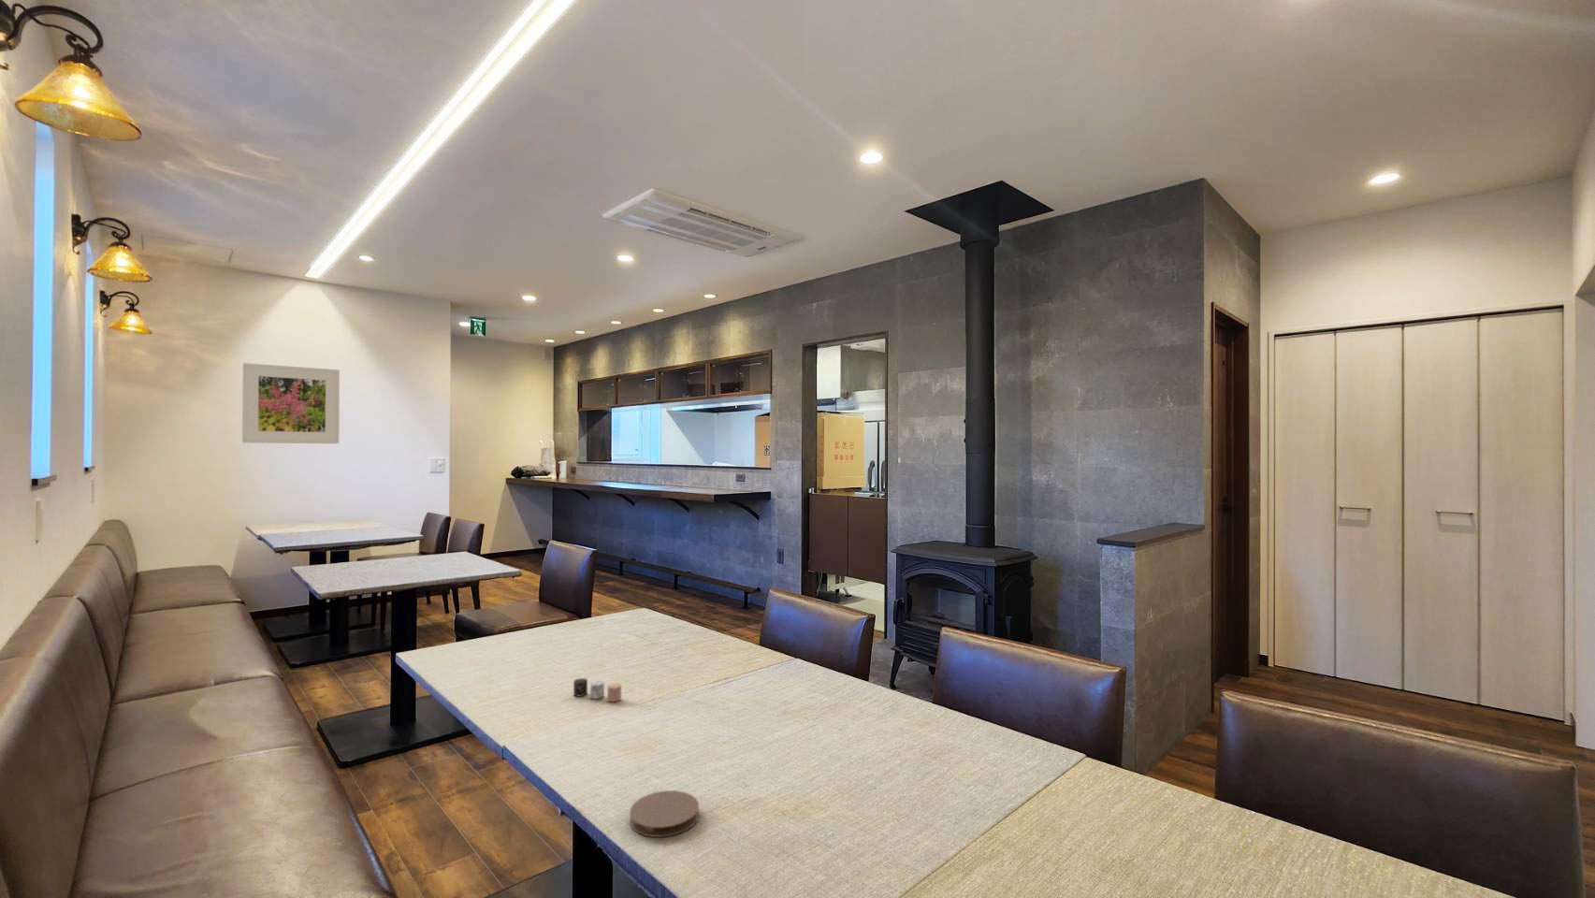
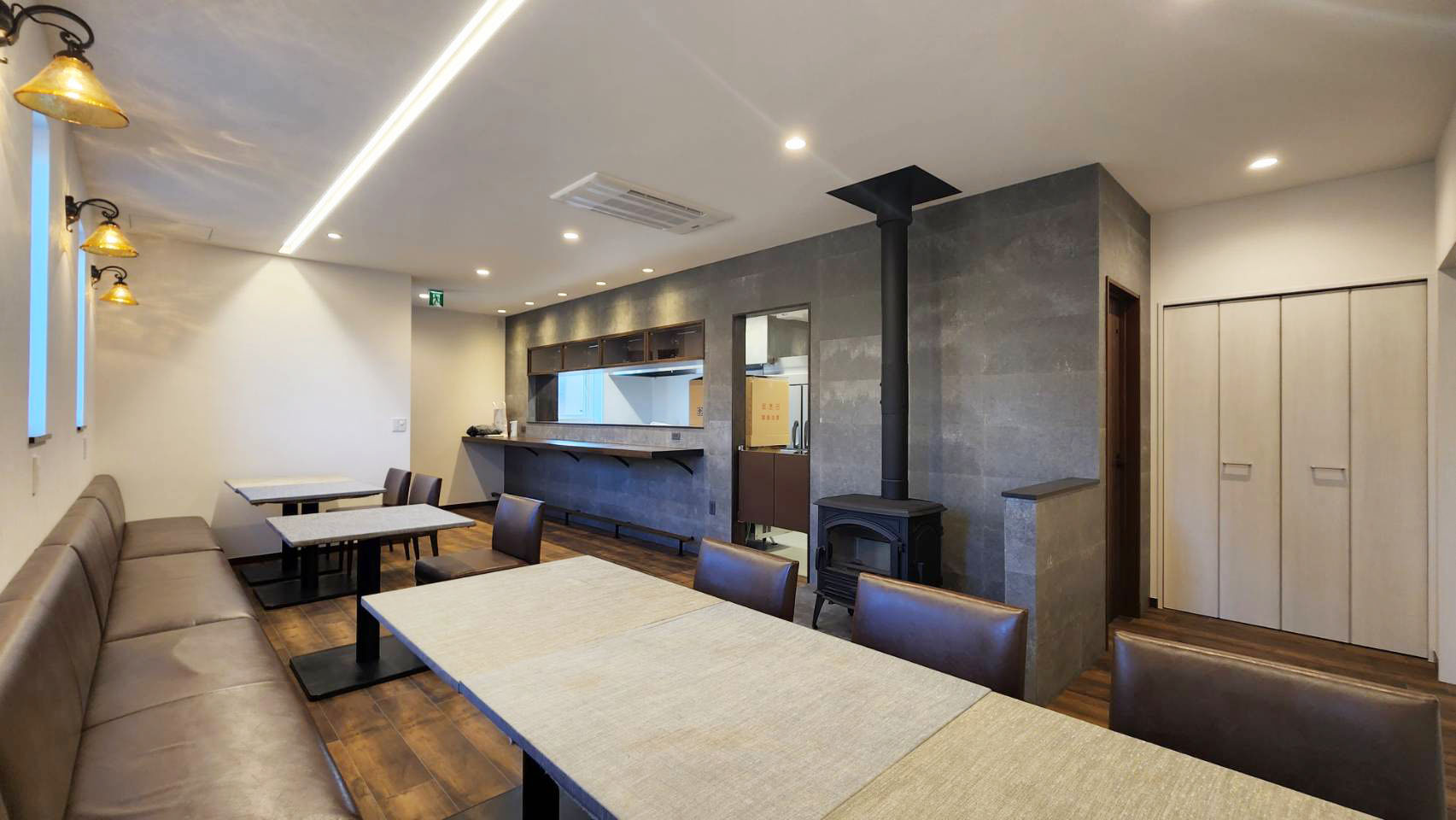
- coaster [629,790,700,838]
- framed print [241,362,341,445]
- candle [573,677,622,702]
